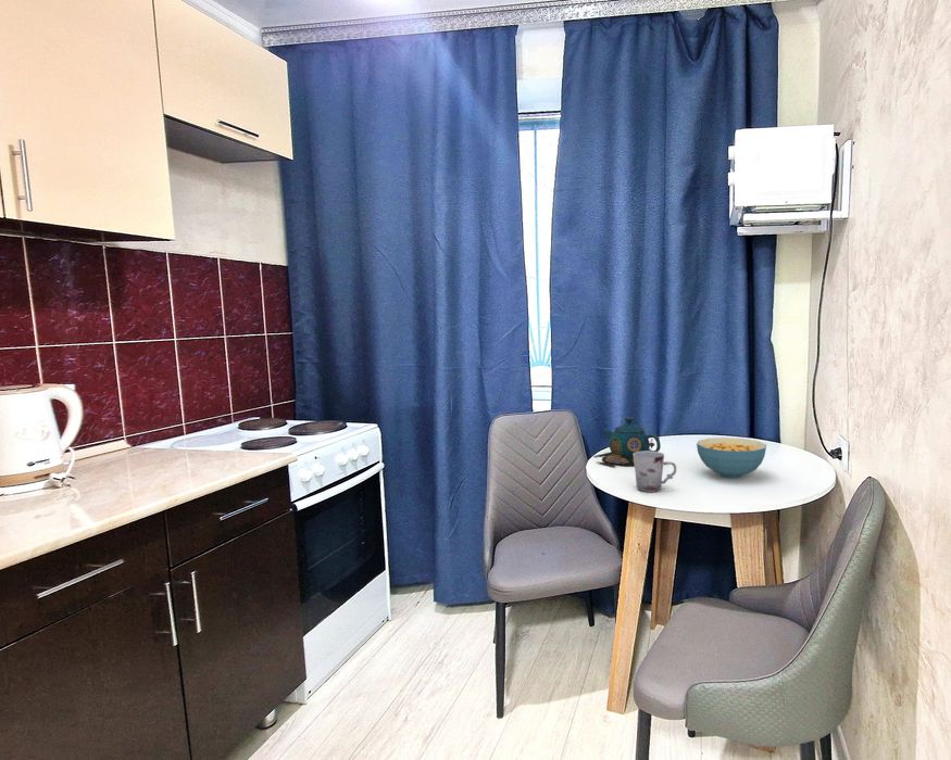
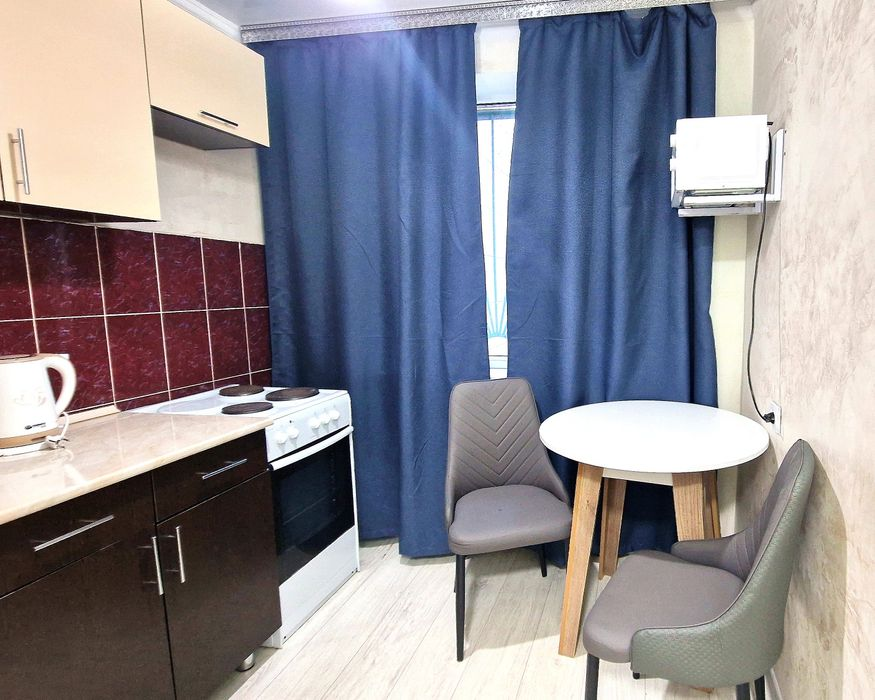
- teapot [591,416,662,468]
- cereal bowl [696,436,767,479]
- cup [634,451,677,493]
